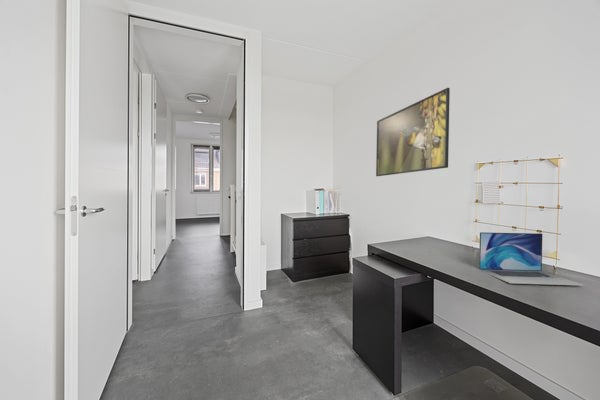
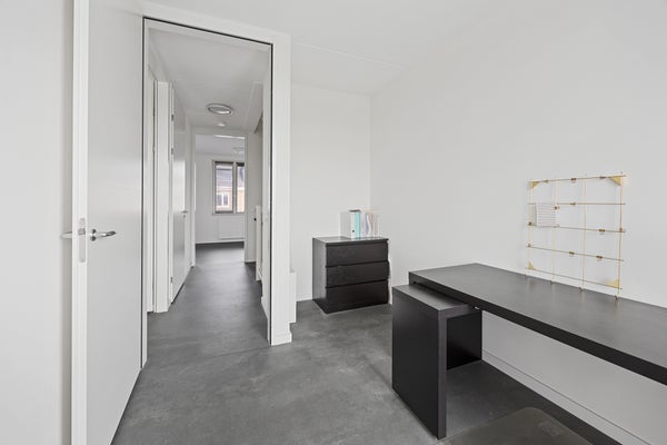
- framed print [375,87,451,177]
- laptop [478,231,584,287]
